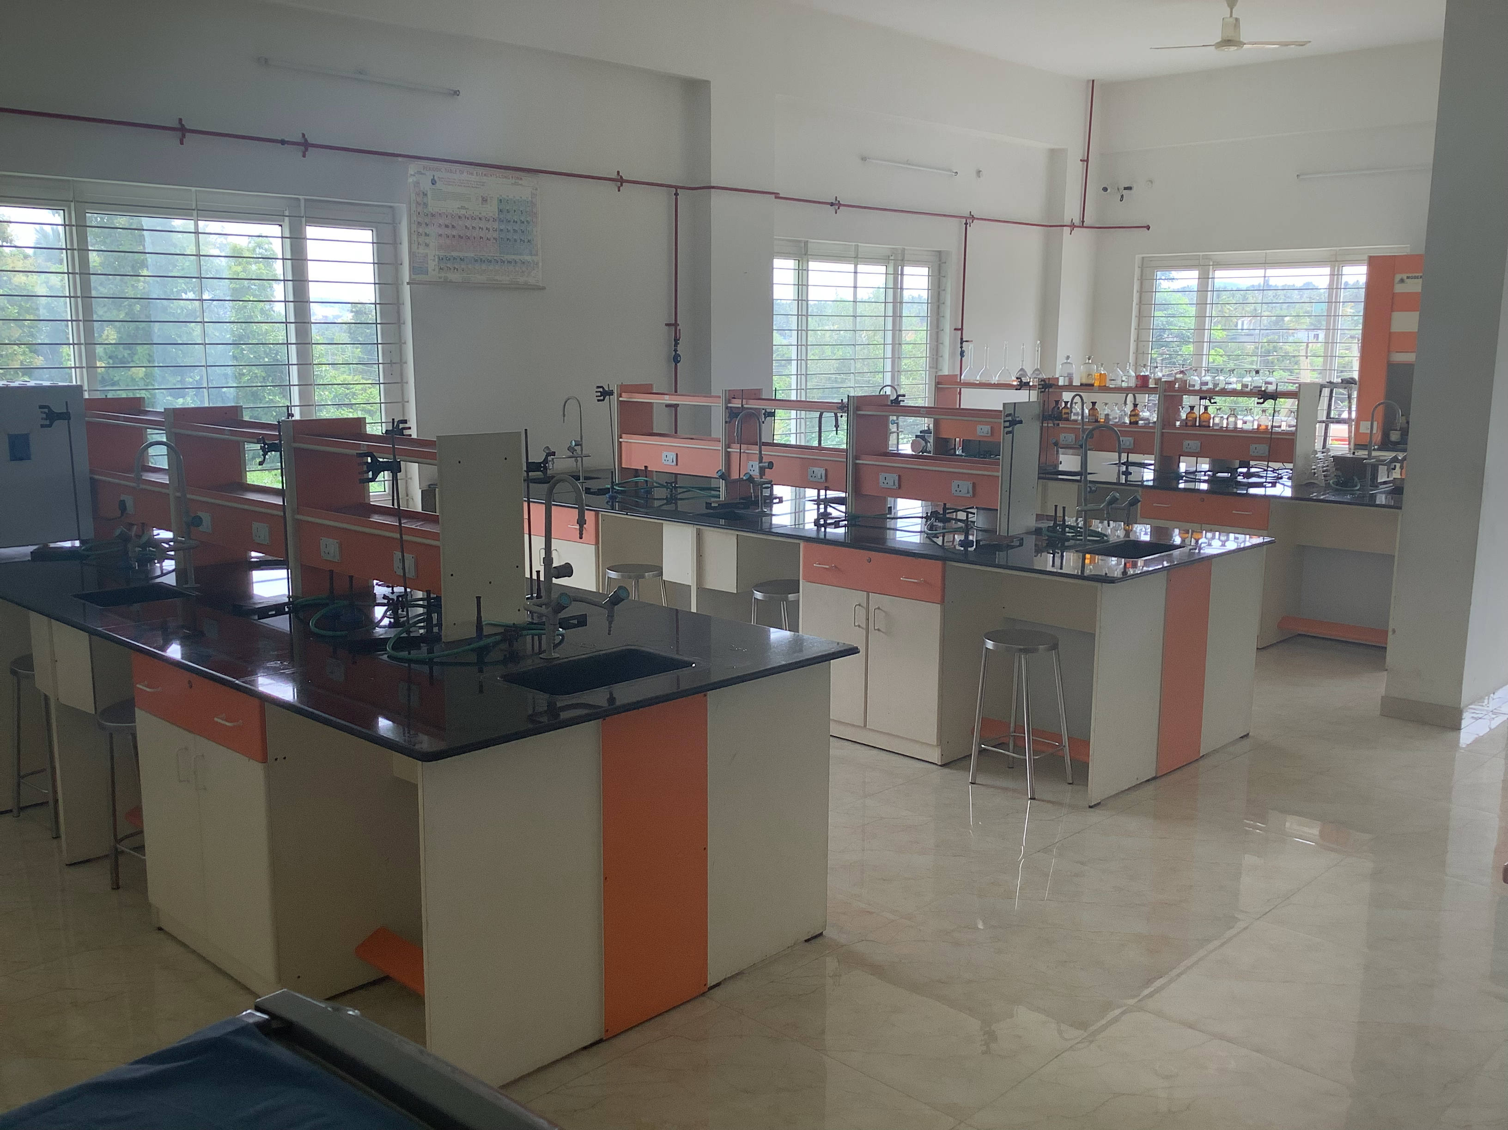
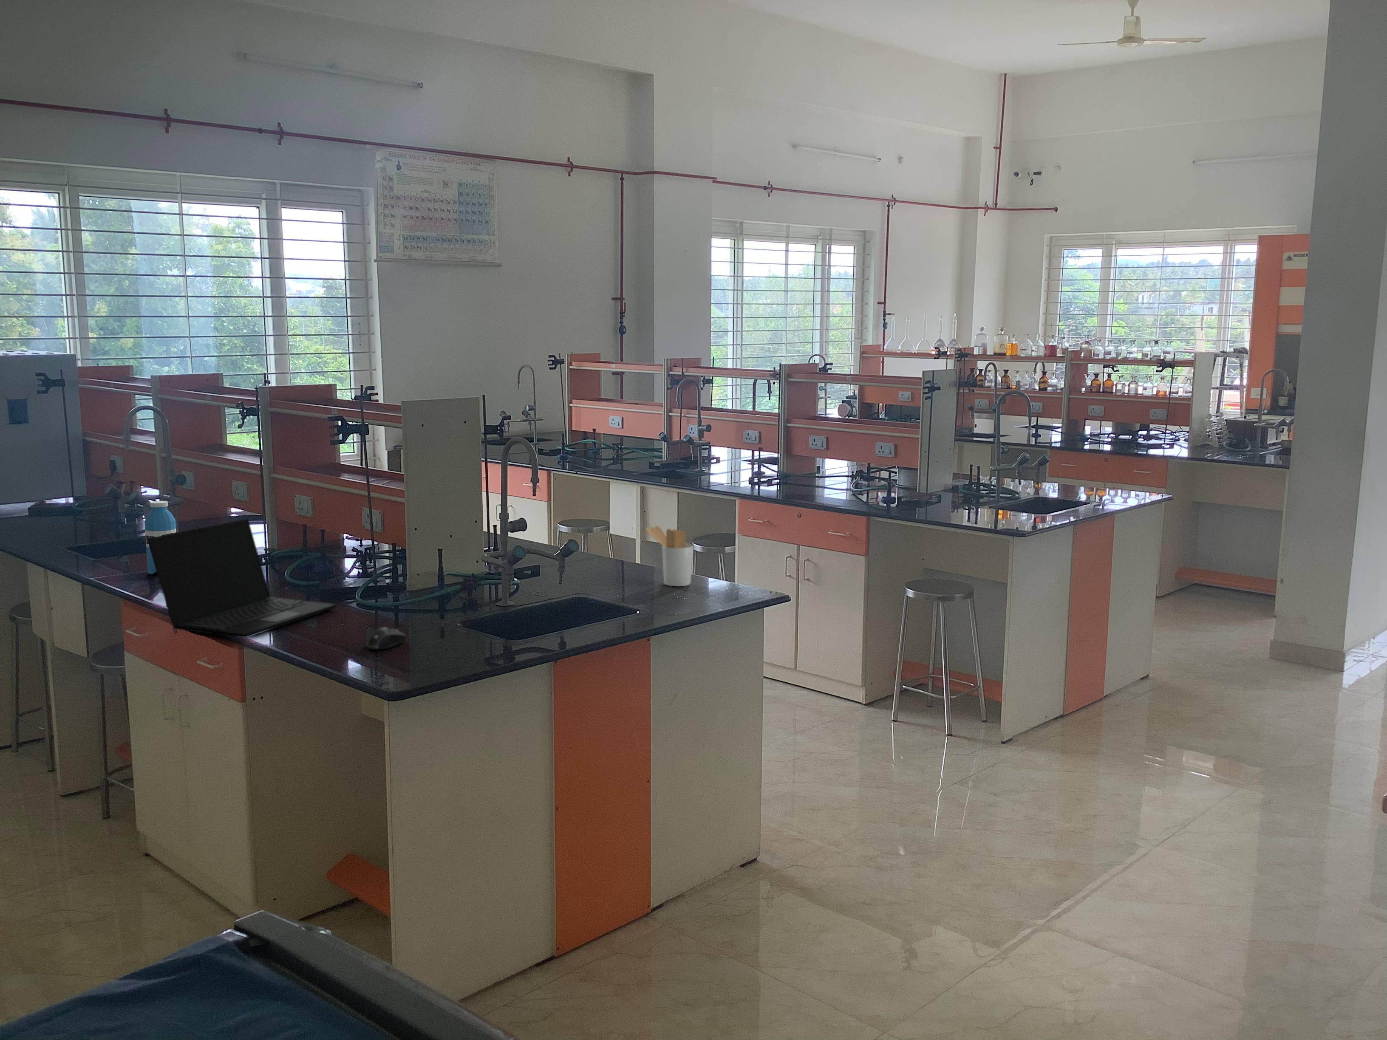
+ computer mouse [366,626,406,650]
+ utensil holder [645,525,694,587]
+ laptop [147,518,336,638]
+ water bottle [144,500,177,575]
